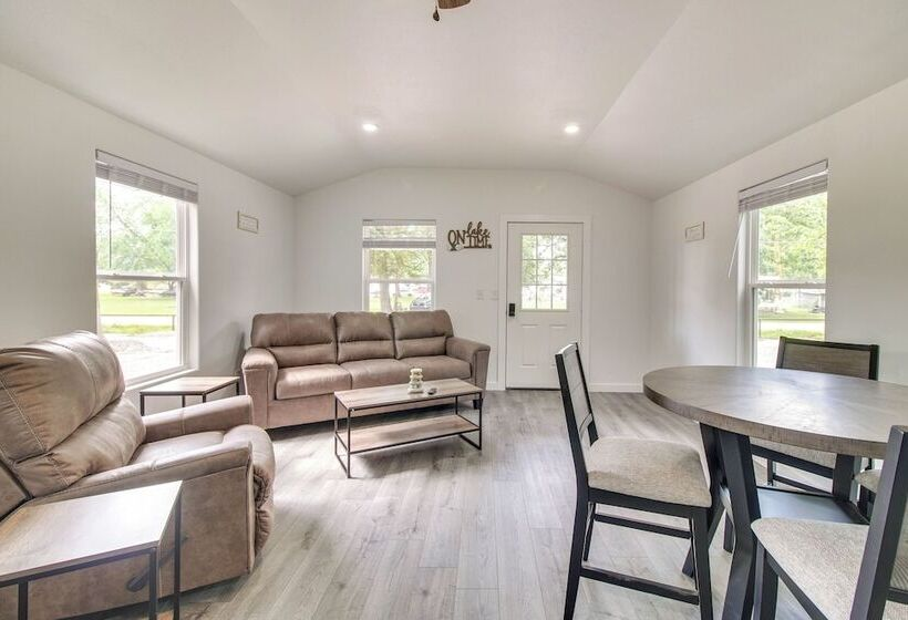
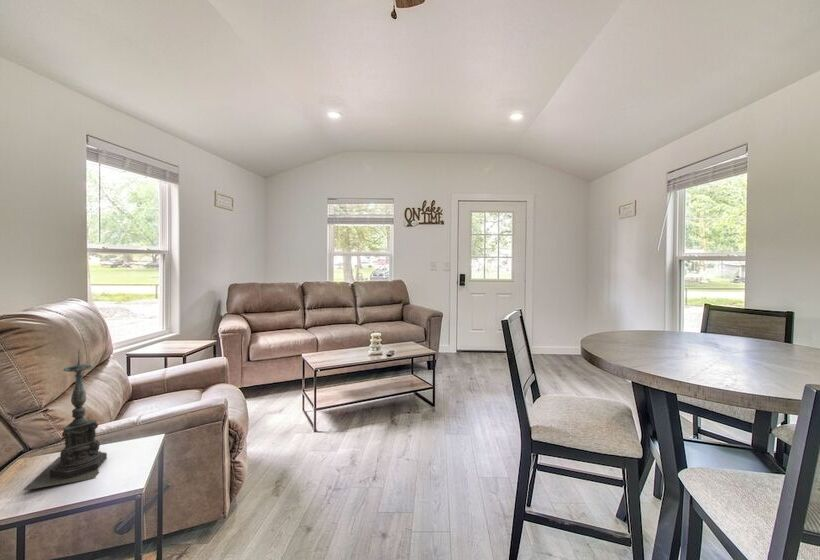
+ candle holder [21,348,108,492]
